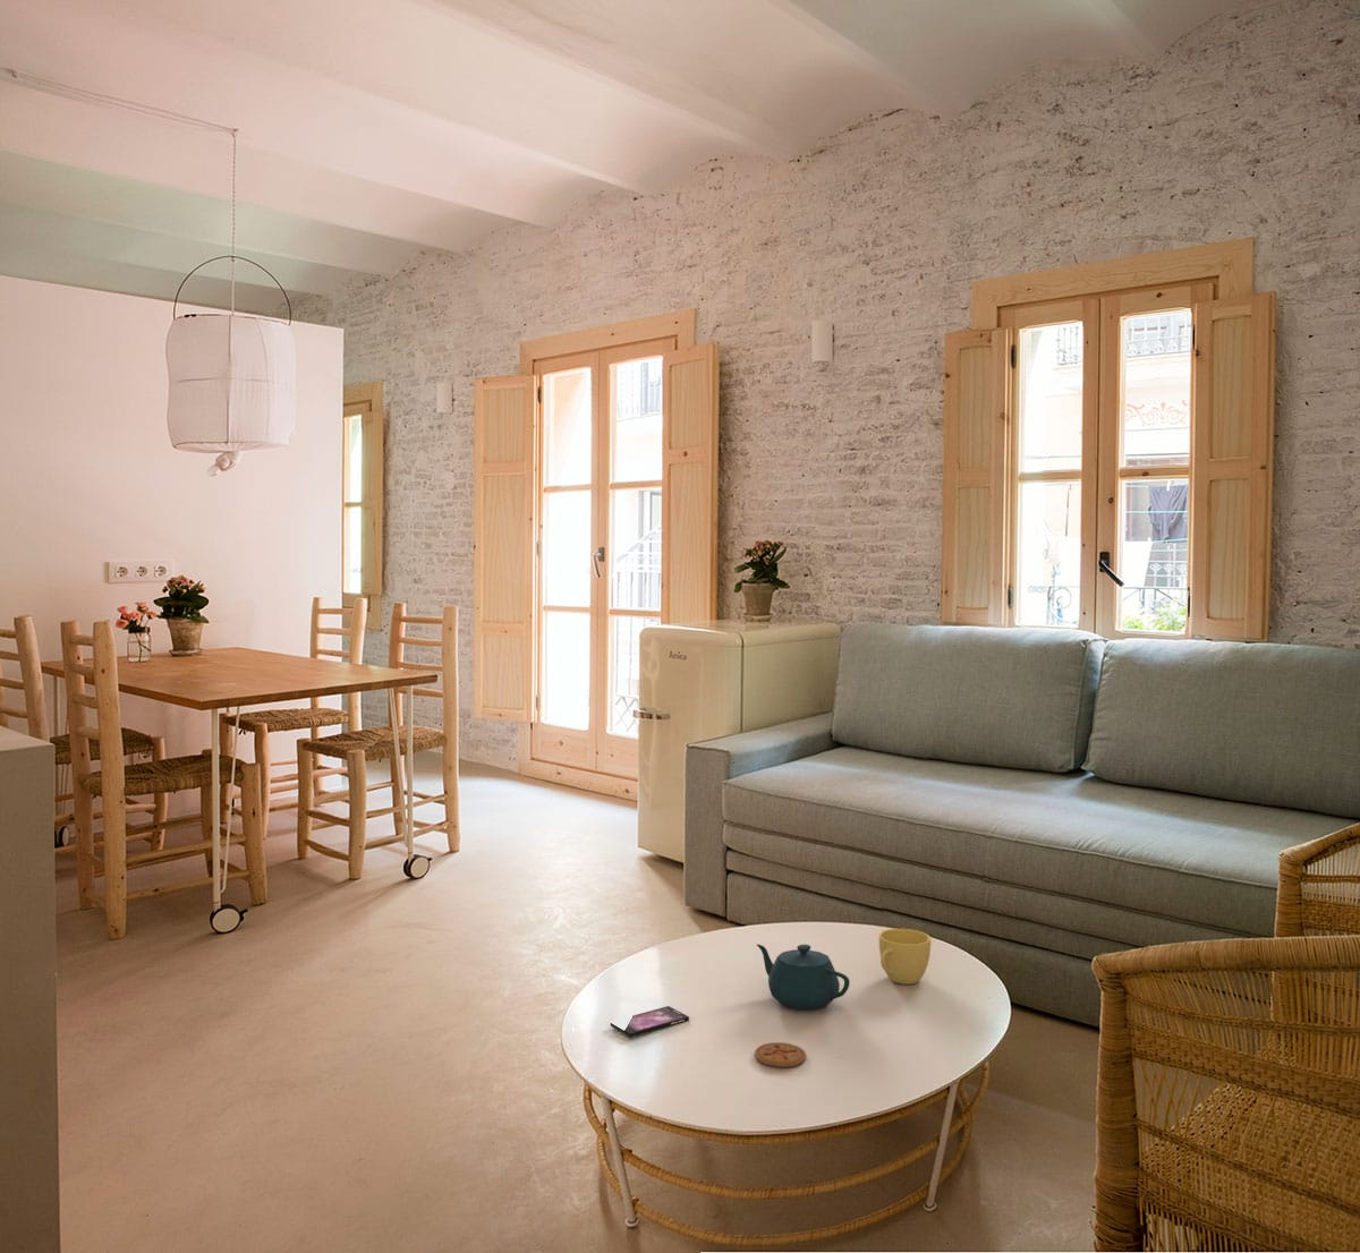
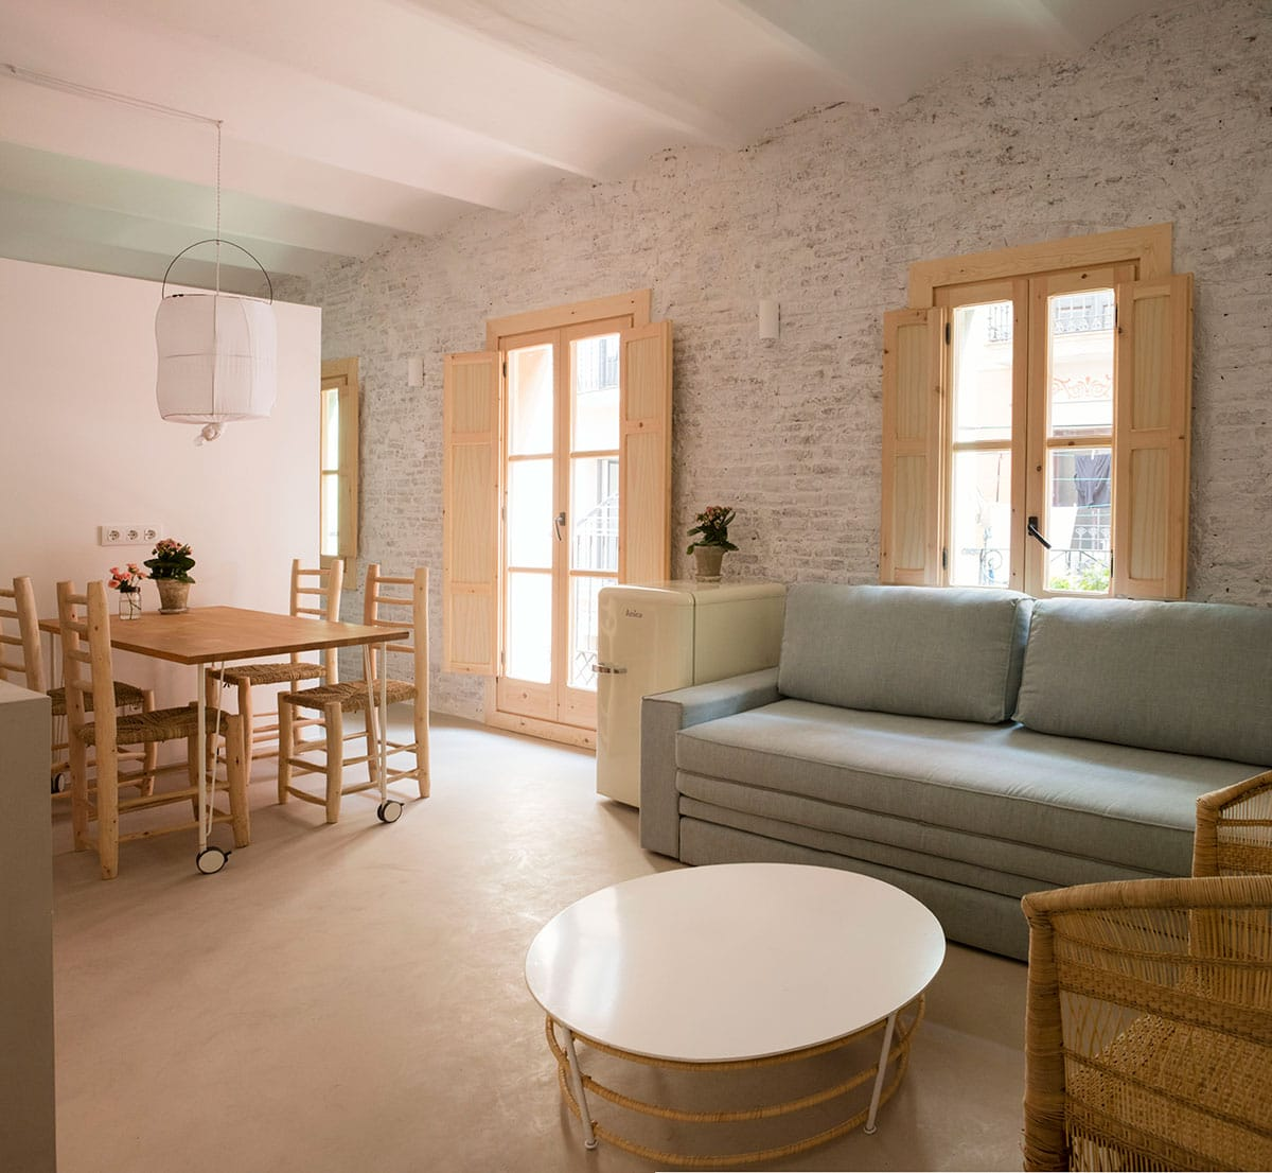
- cup [878,927,931,985]
- coaster [753,1041,807,1068]
- smartphone [610,1005,691,1039]
- teapot [755,943,849,1010]
